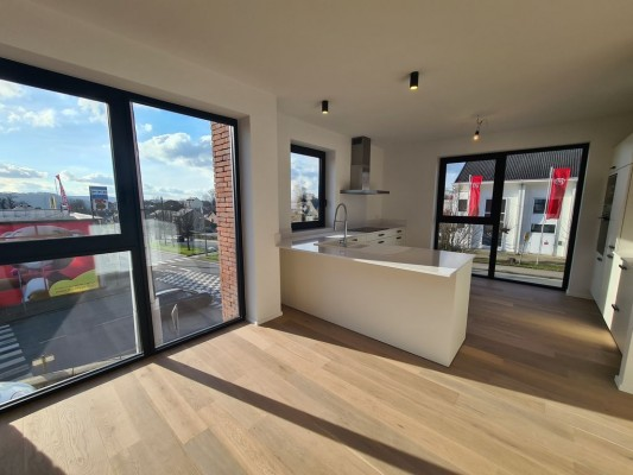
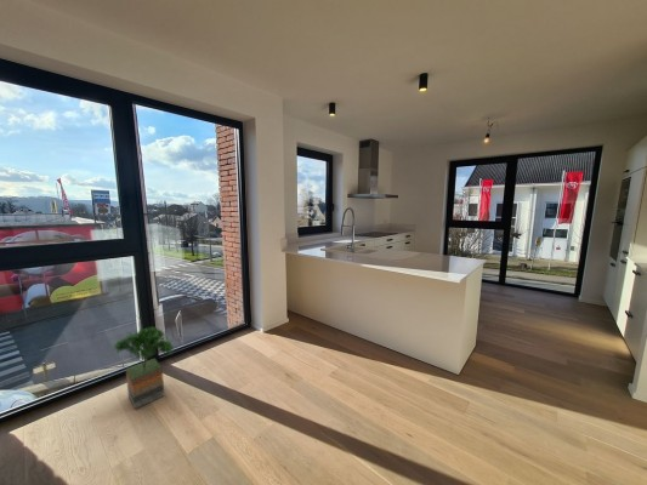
+ potted tree [112,326,175,411]
